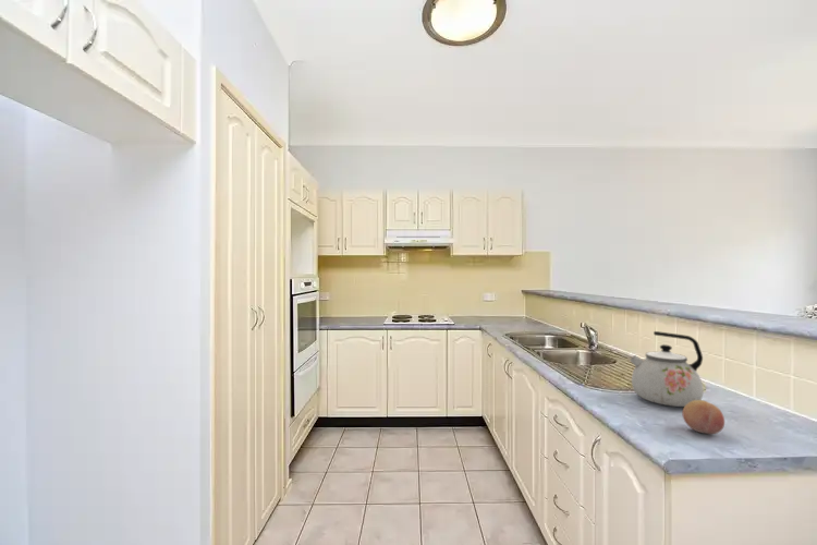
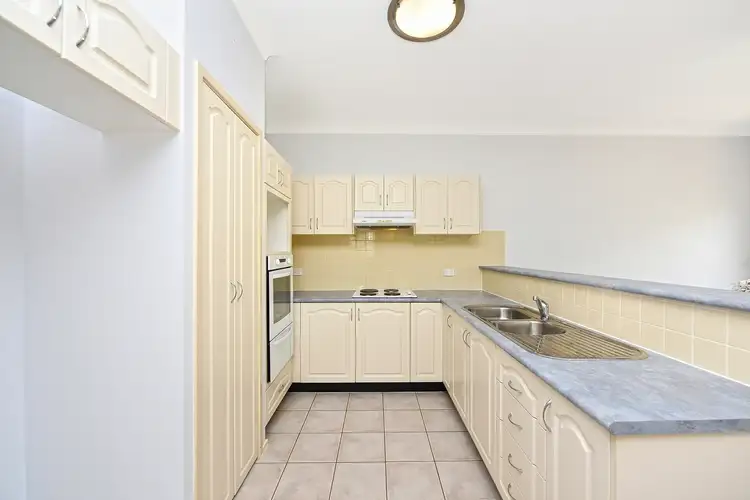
- fruit [681,399,725,435]
- kettle [629,330,705,408]
